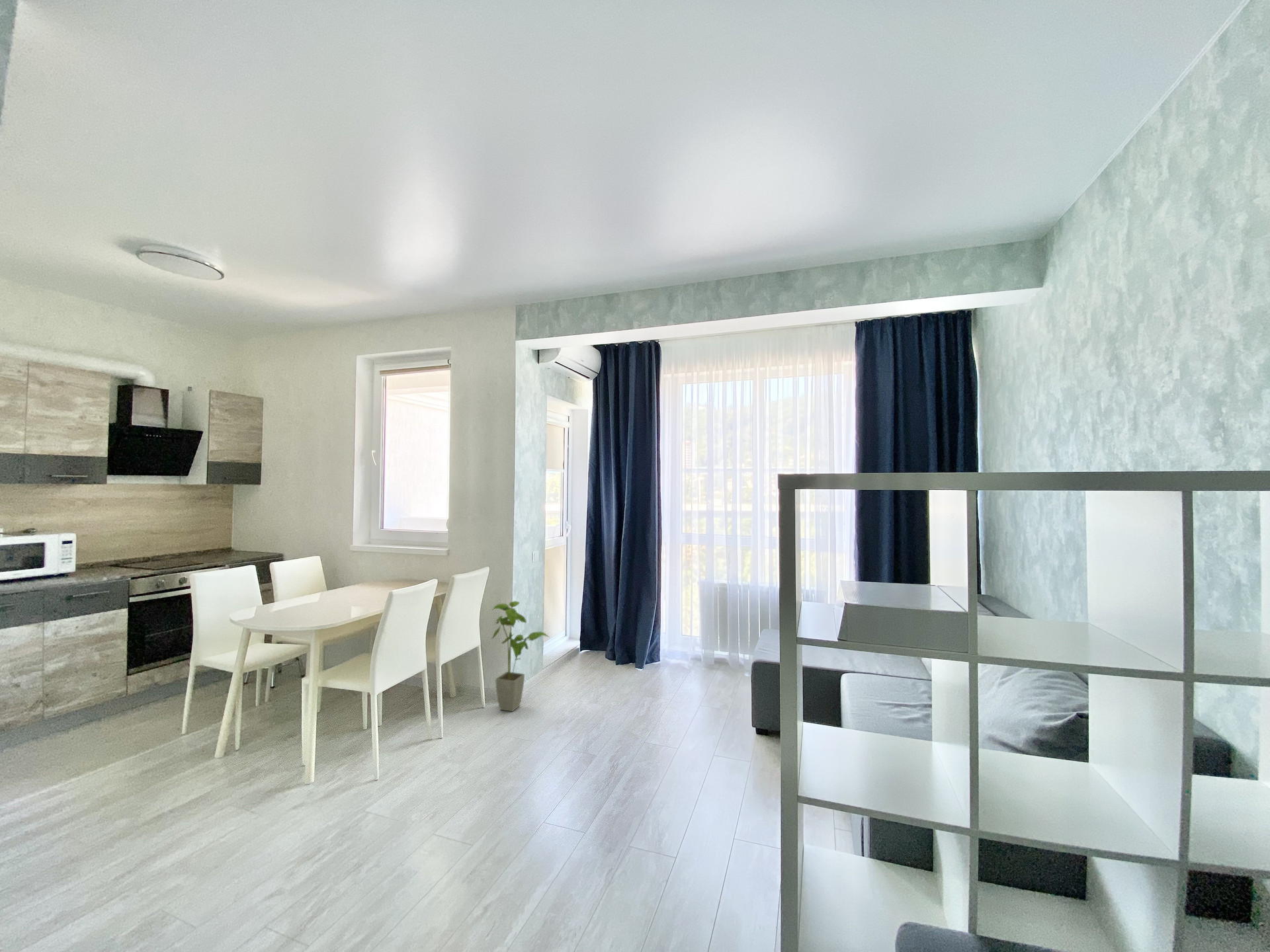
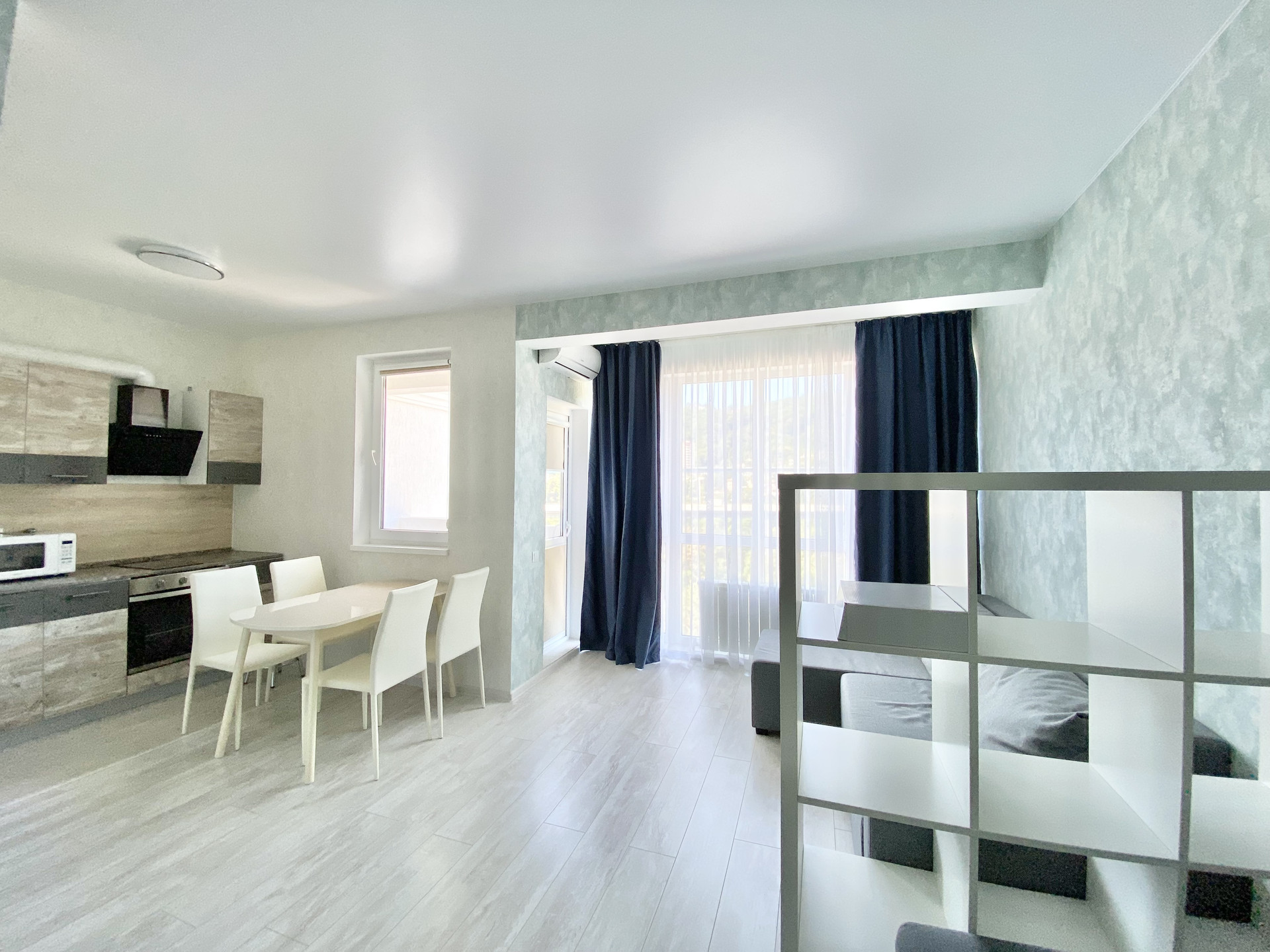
- house plant [491,600,550,712]
